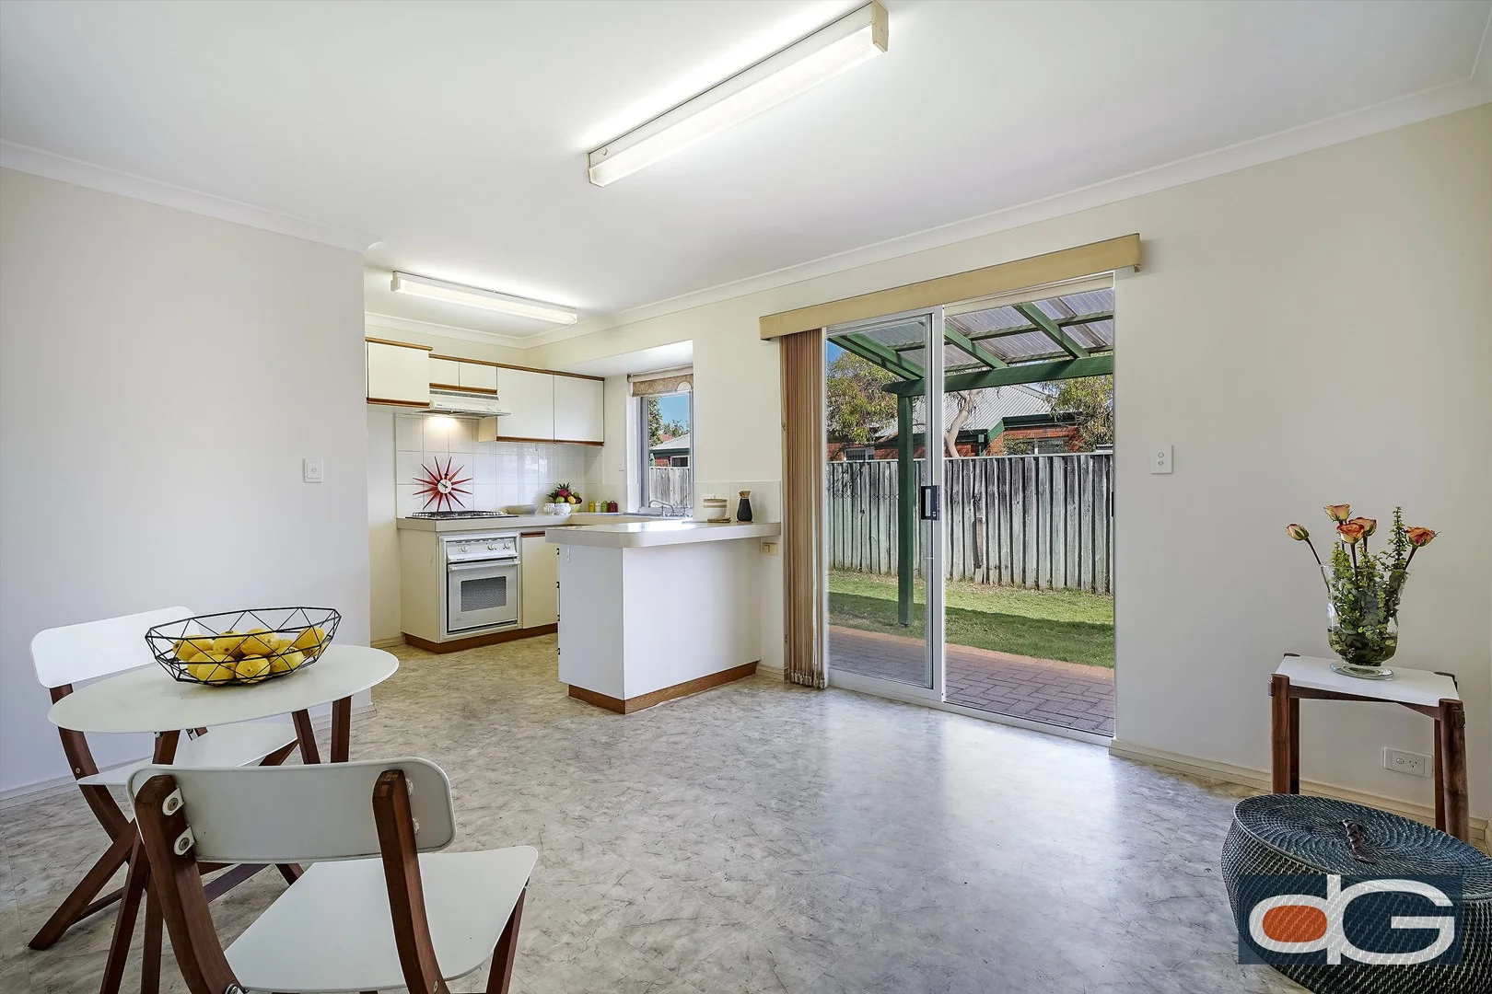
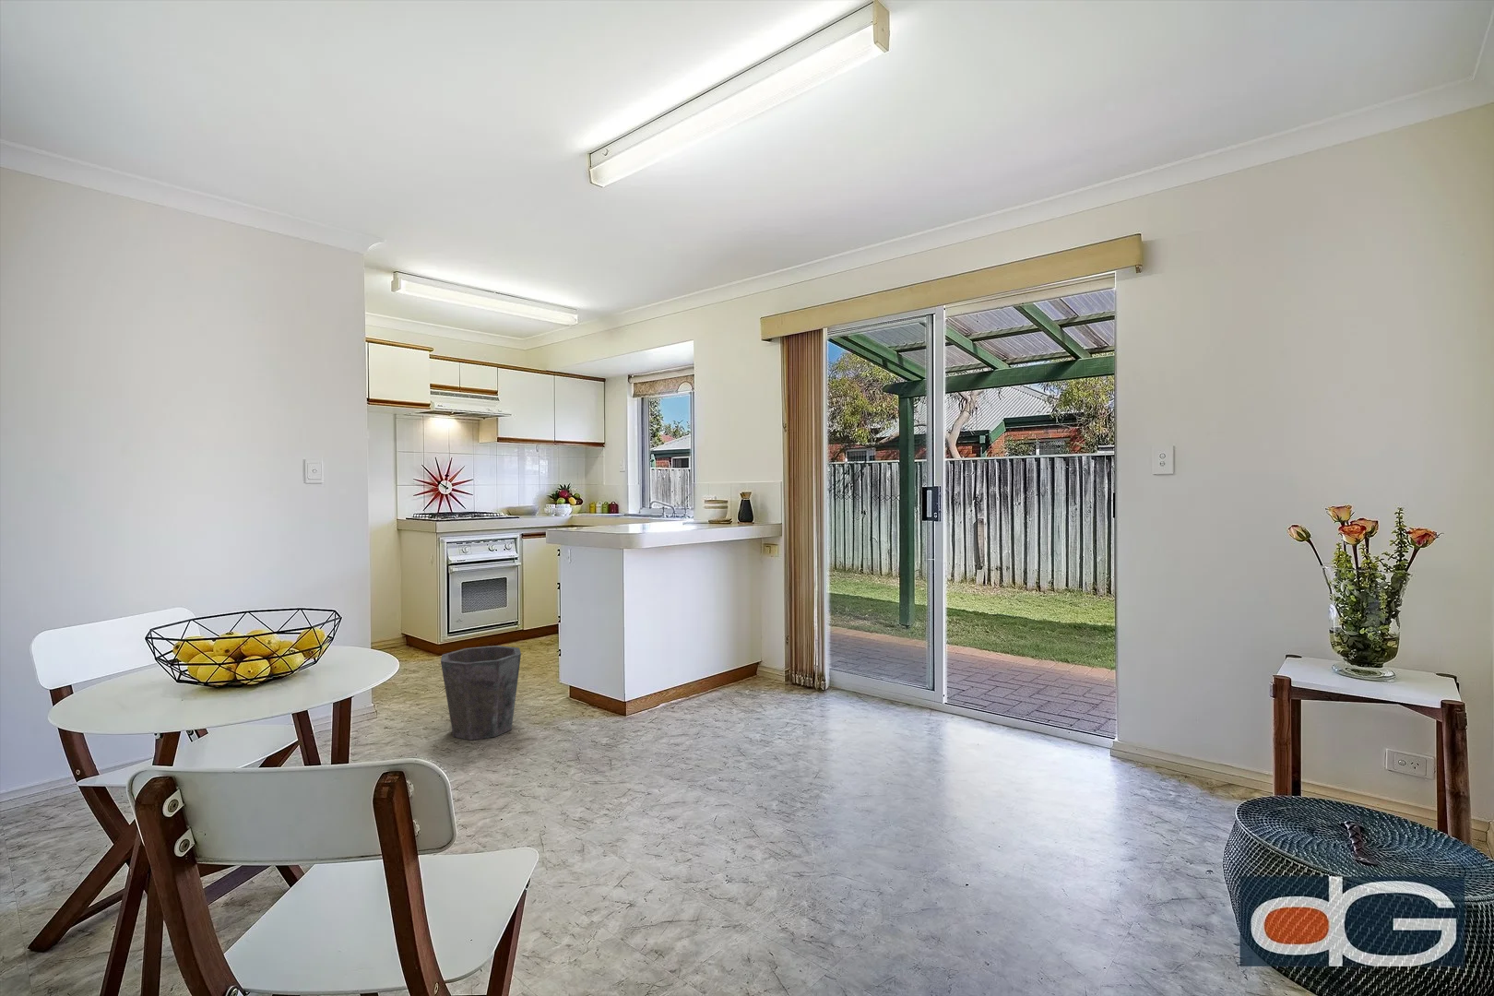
+ waste bin [440,645,522,740]
